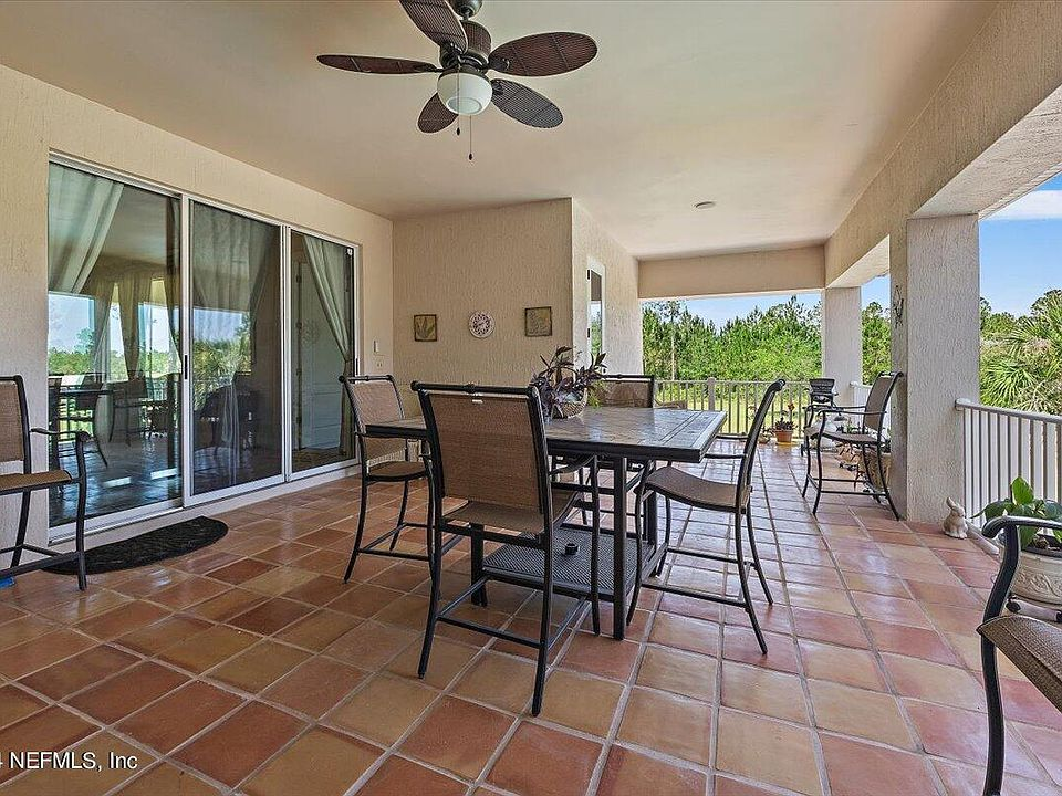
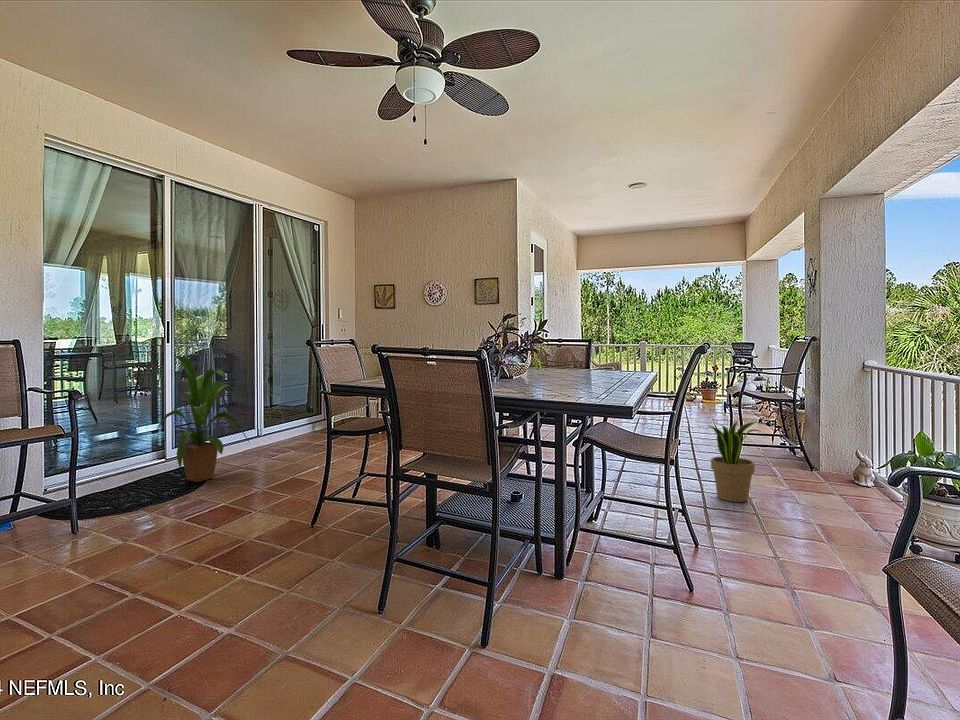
+ house plant [152,355,250,483]
+ potted plant [706,421,761,503]
